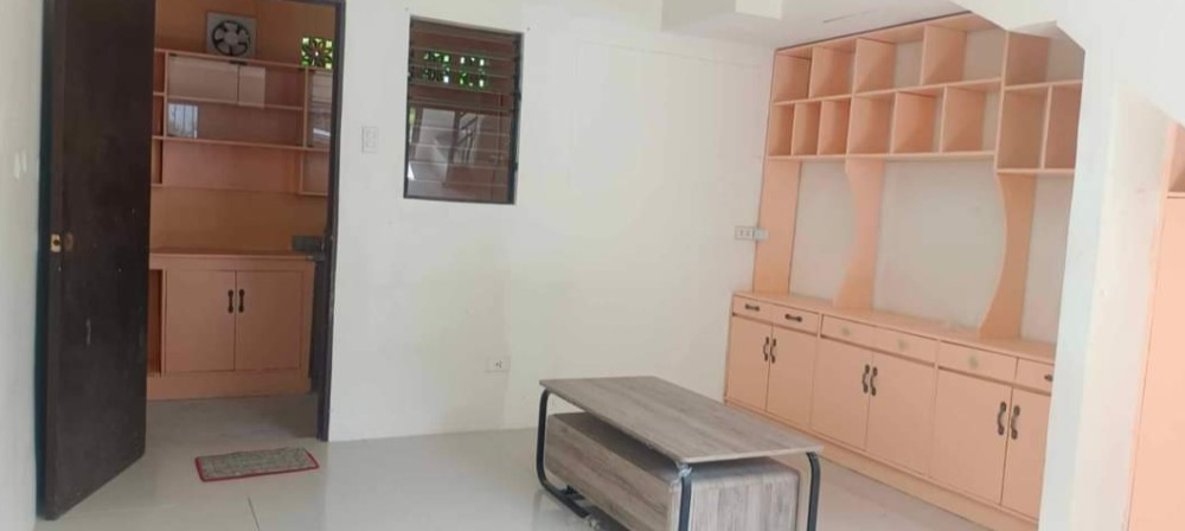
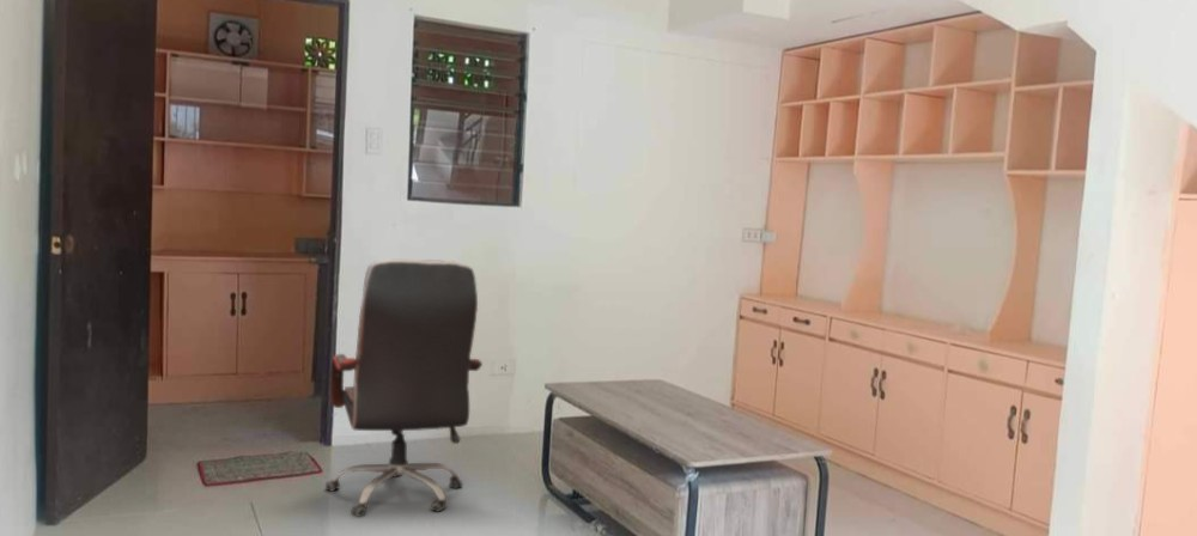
+ office chair [324,258,484,518]
